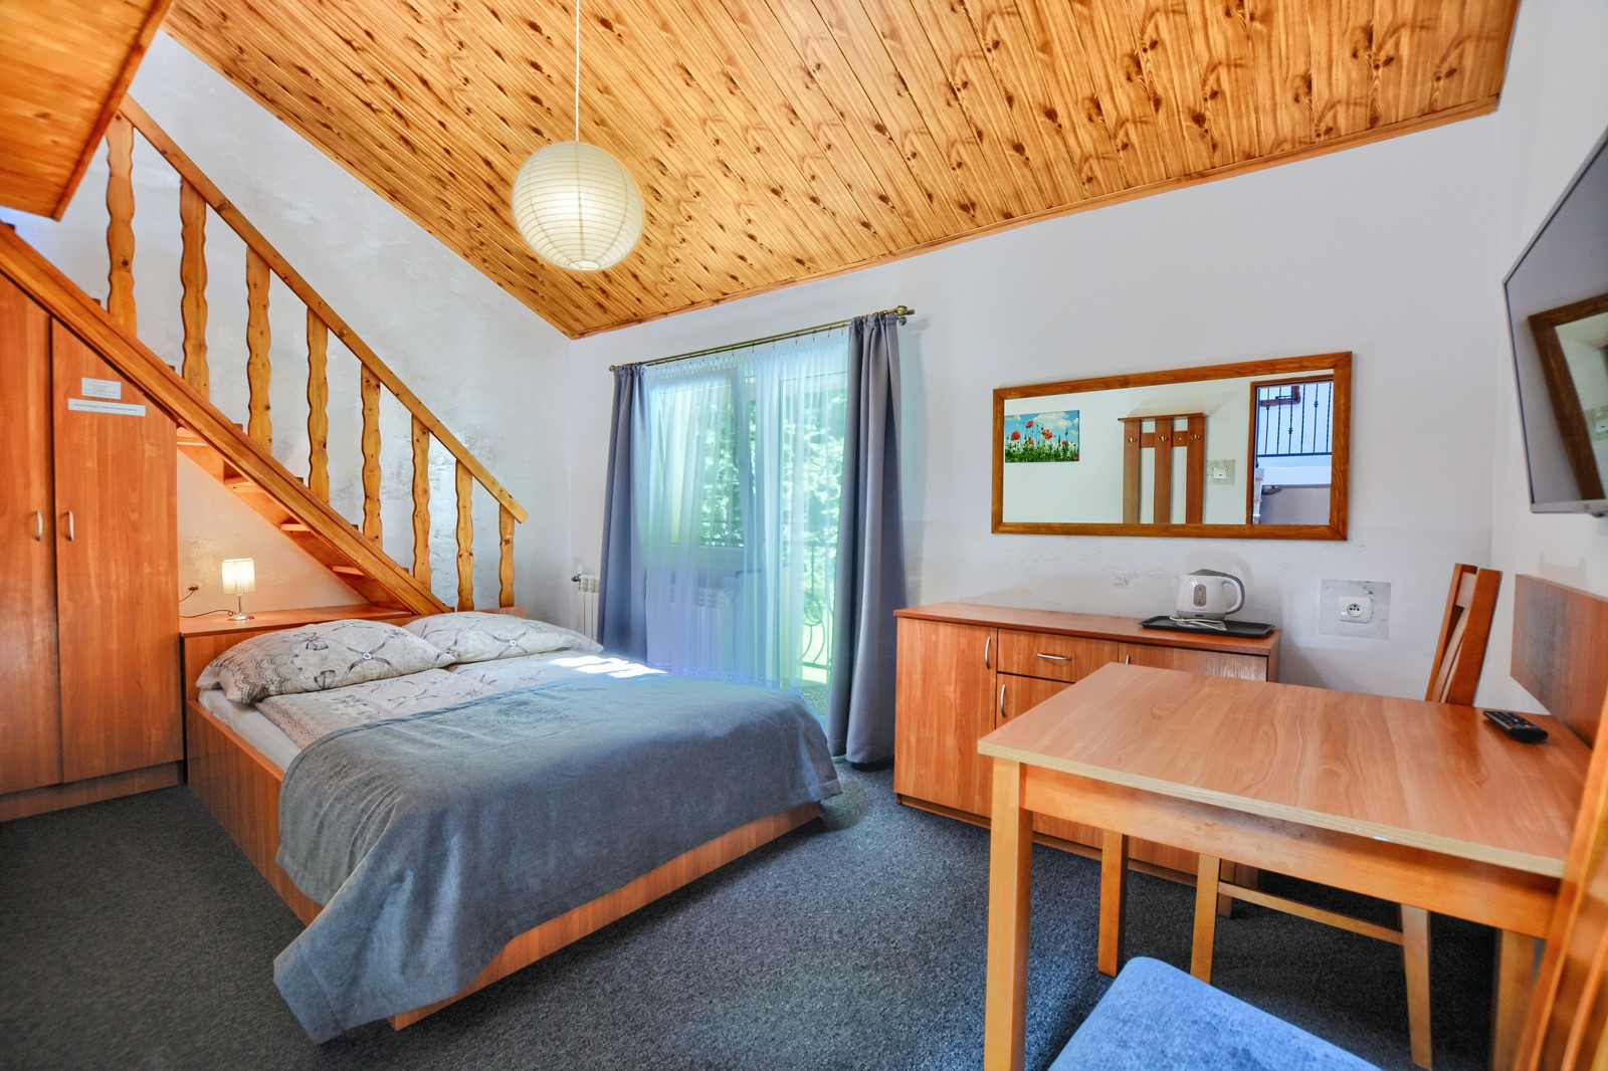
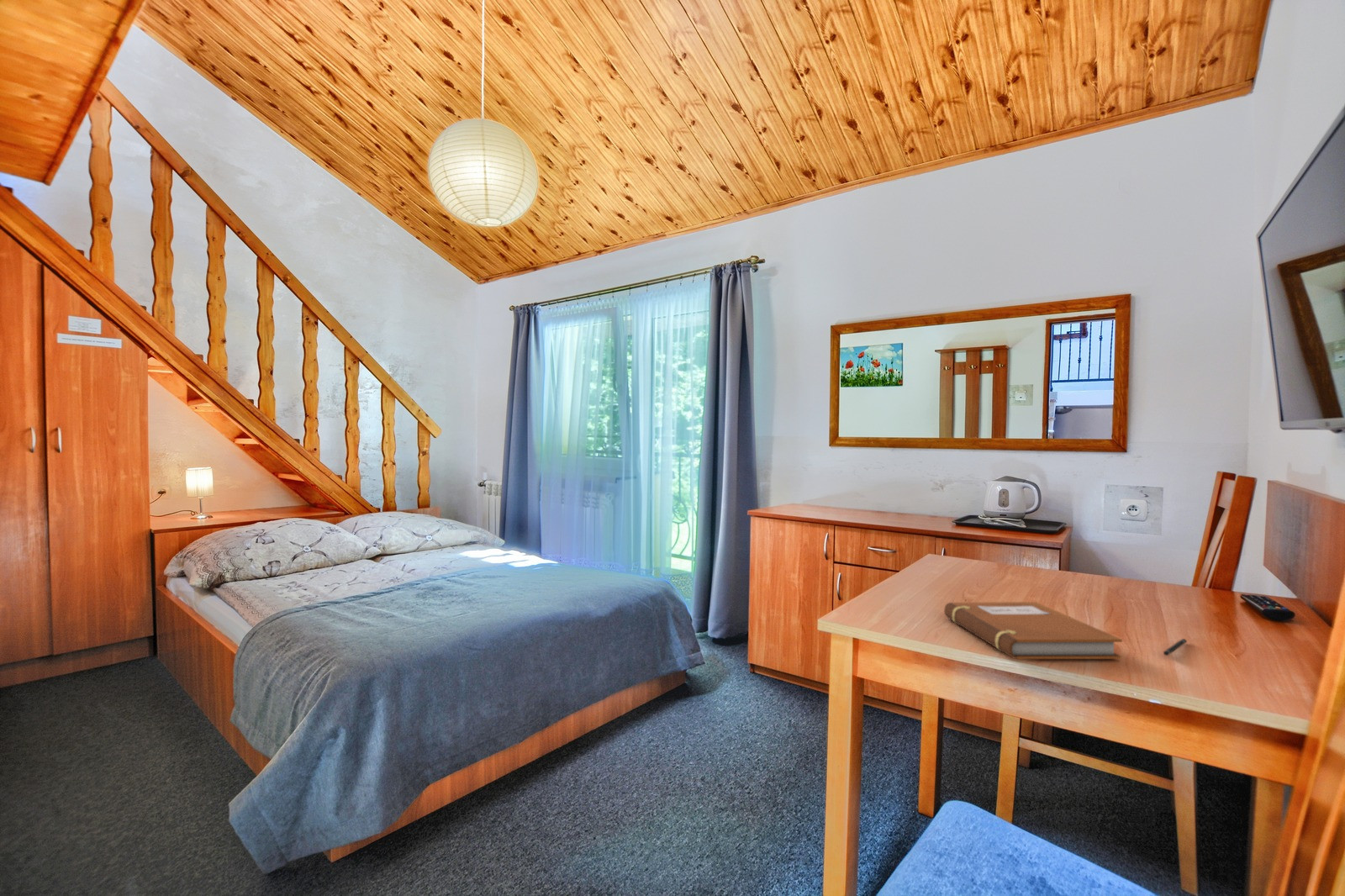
+ pen [1163,638,1188,656]
+ notebook [943,601,1123,660]
